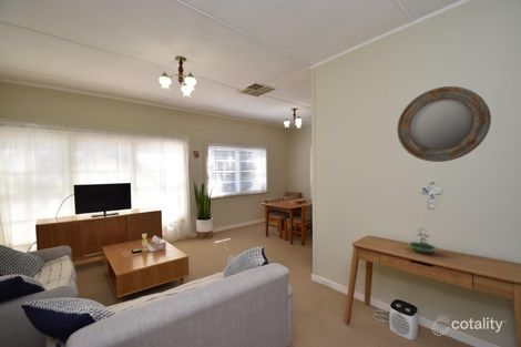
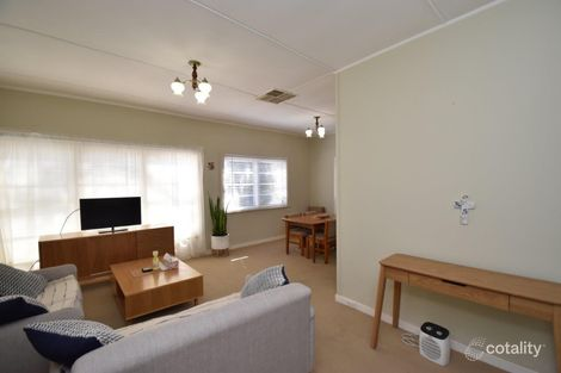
- terrarium [406,227,439,255]
- home mirror [396,85,492,163]
